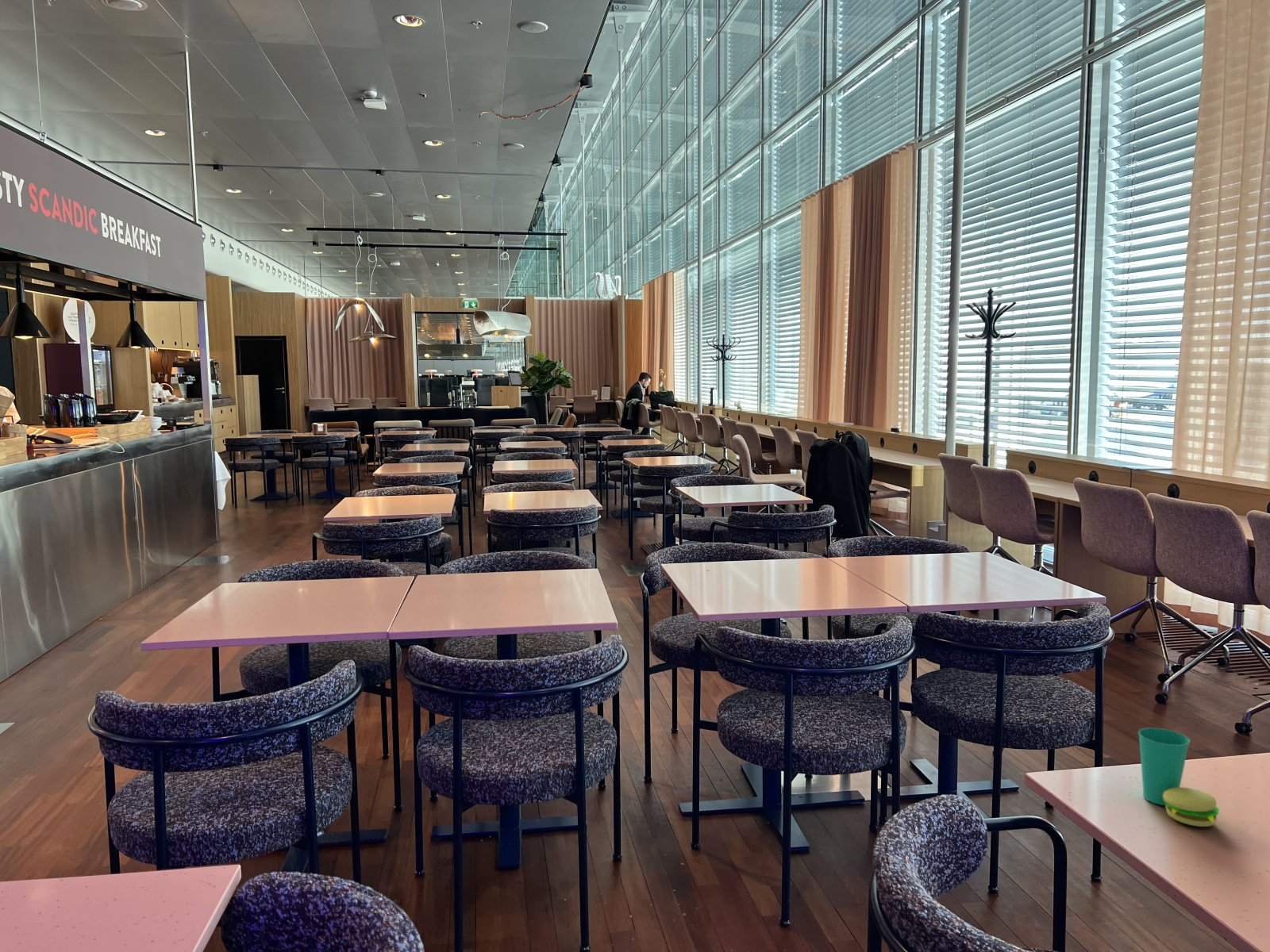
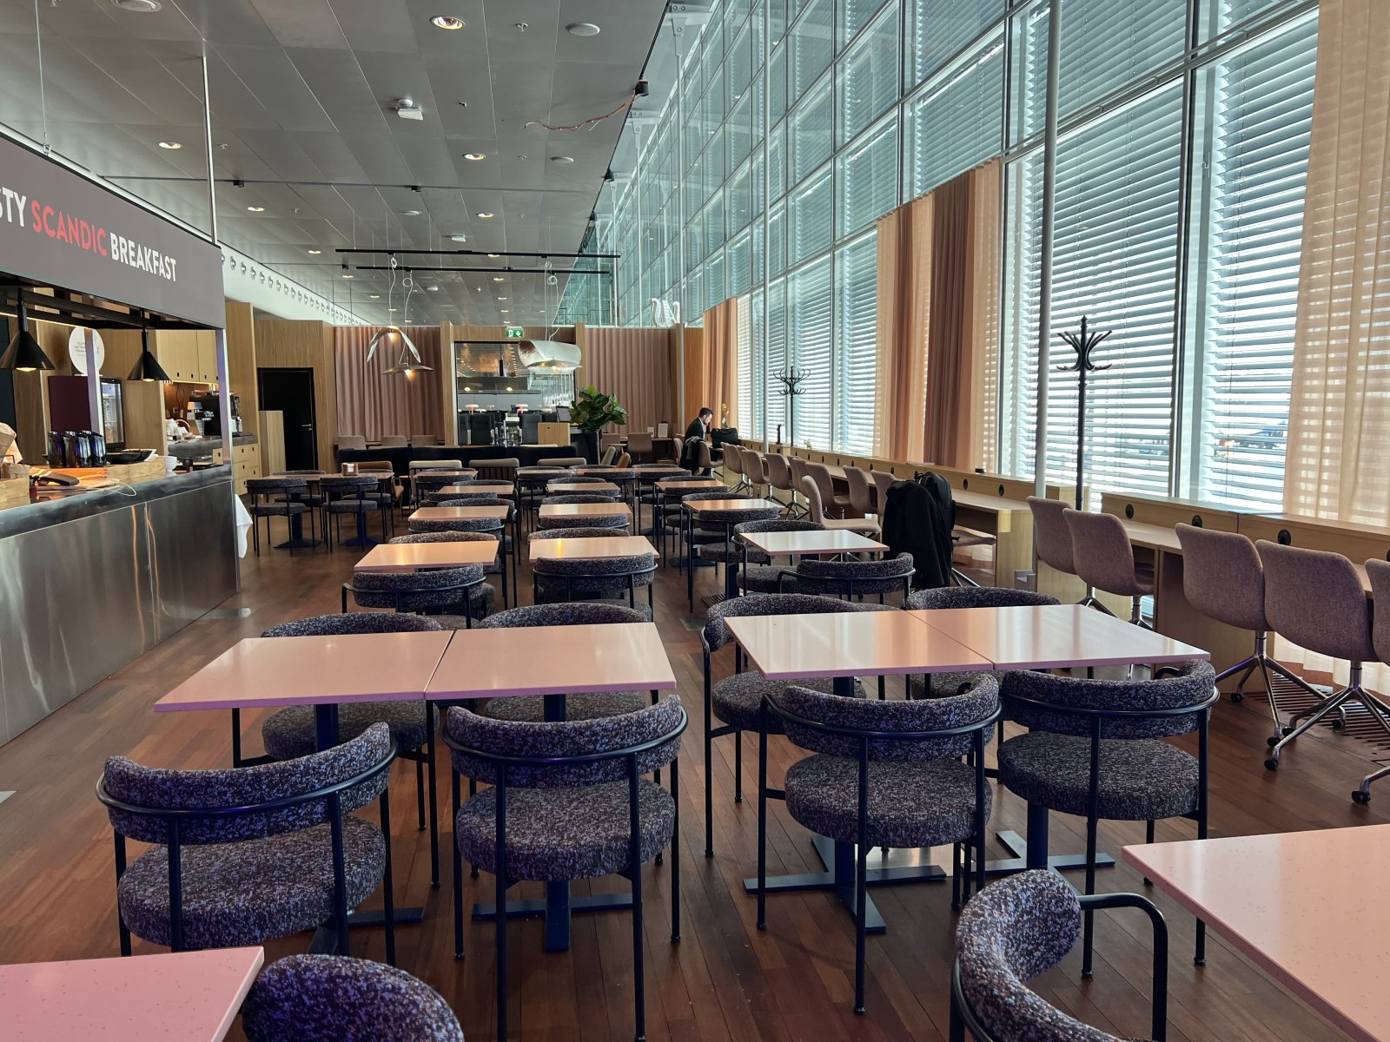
- cup [1137,727,1221,827]
